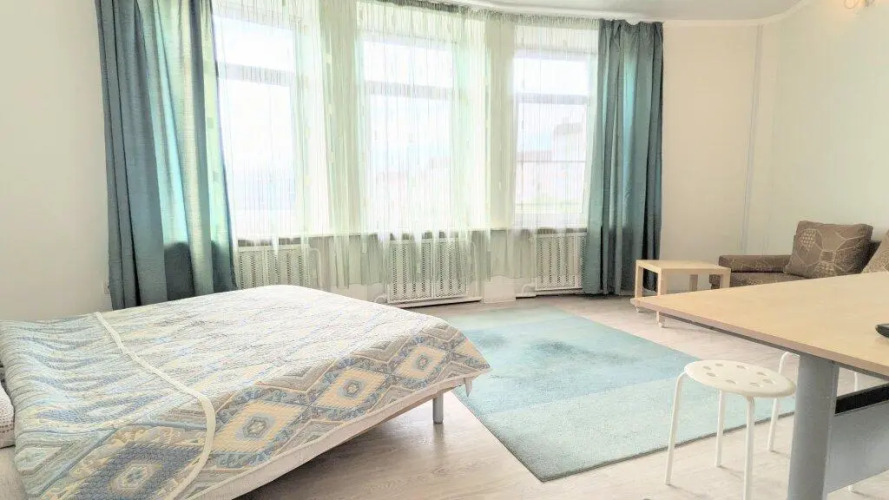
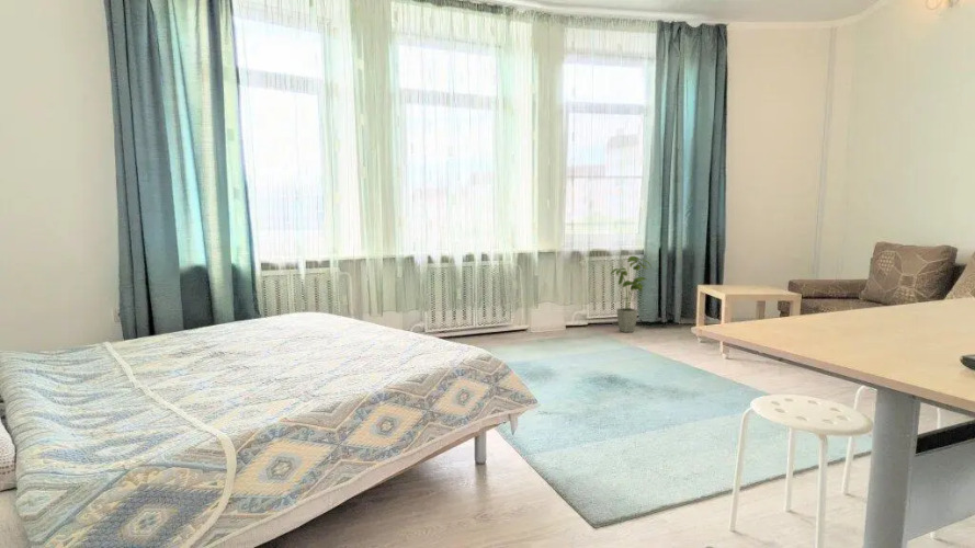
+ house plant [610,255,653,333]
